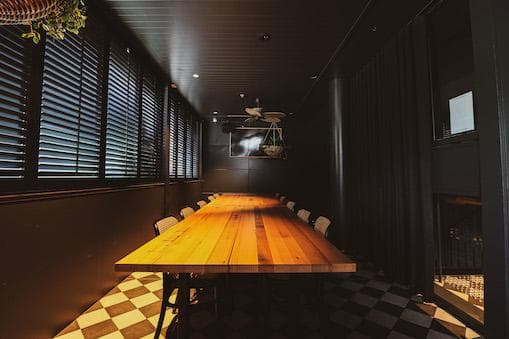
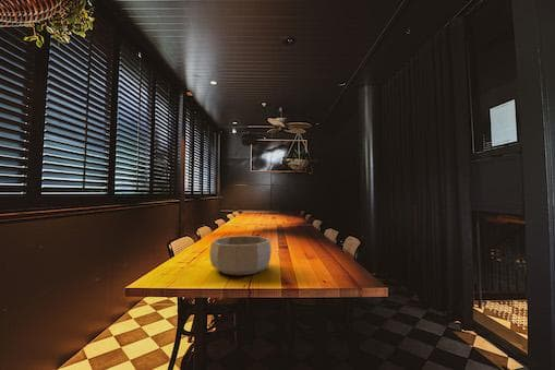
+ decorative bowl [208,235,273,276]
